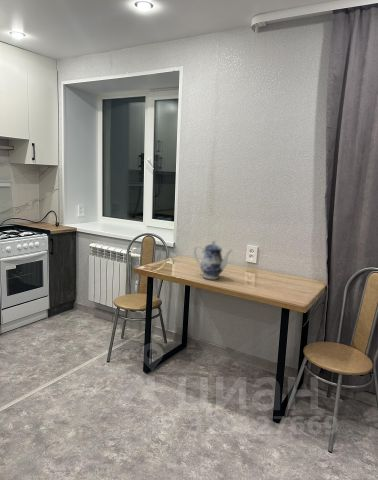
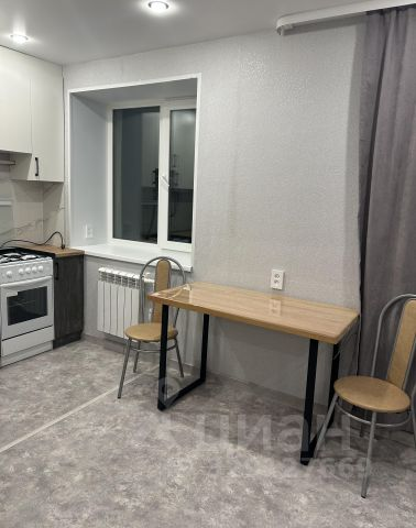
- teapot [193,238,234,280]
